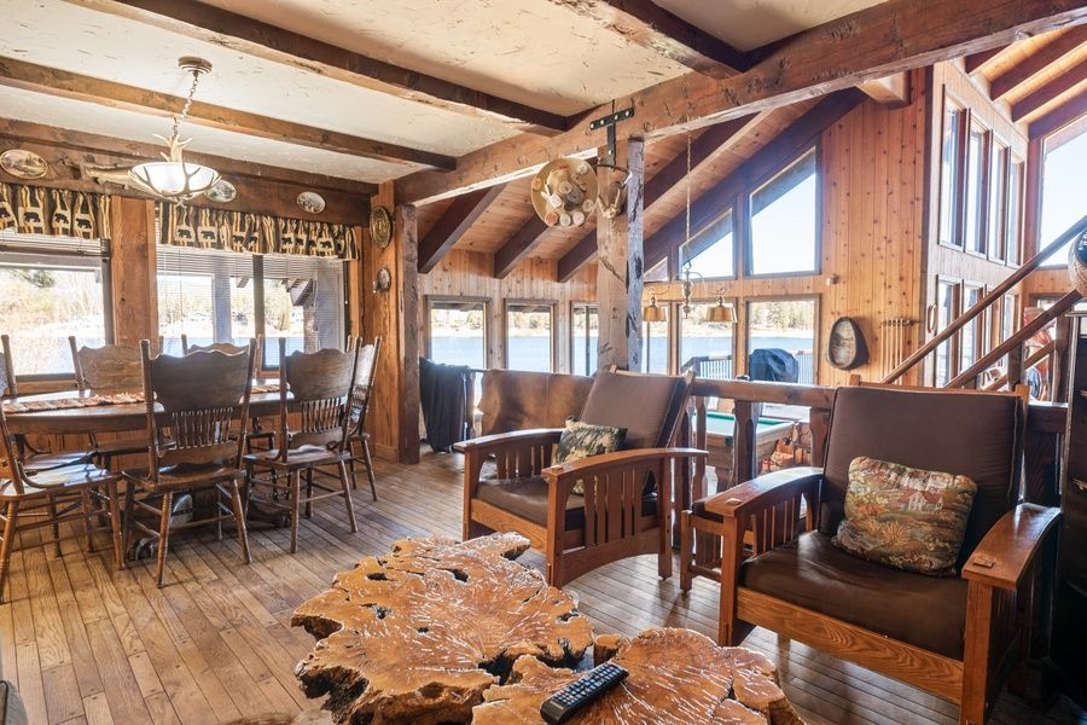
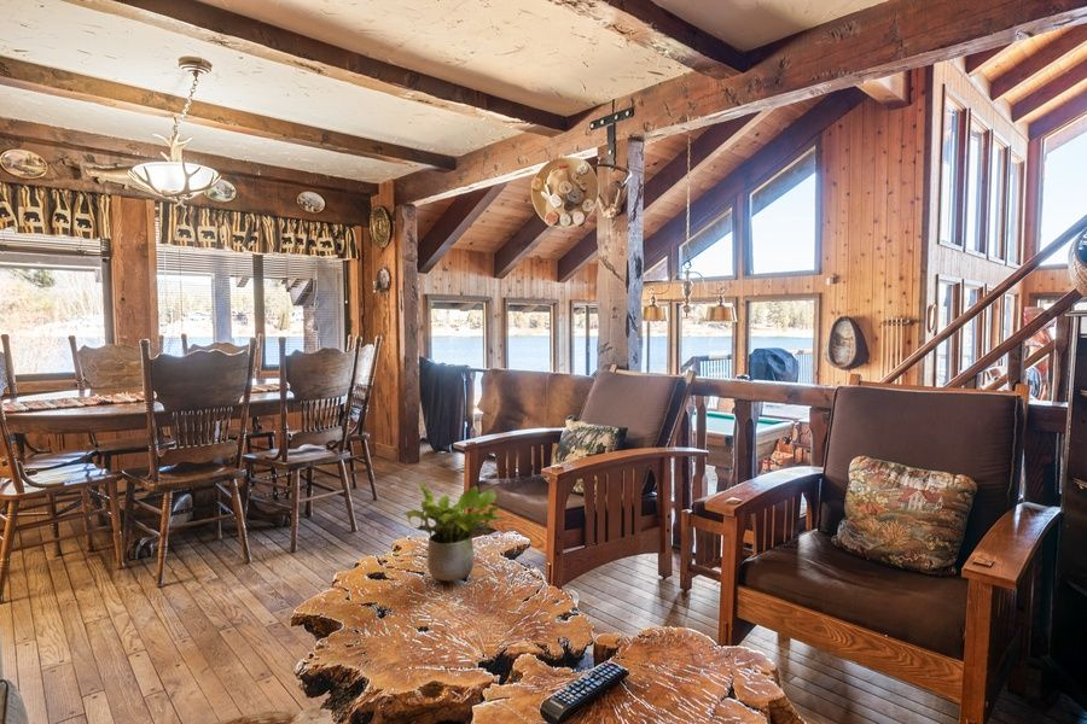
+ potted plant [401,480,508,582]
